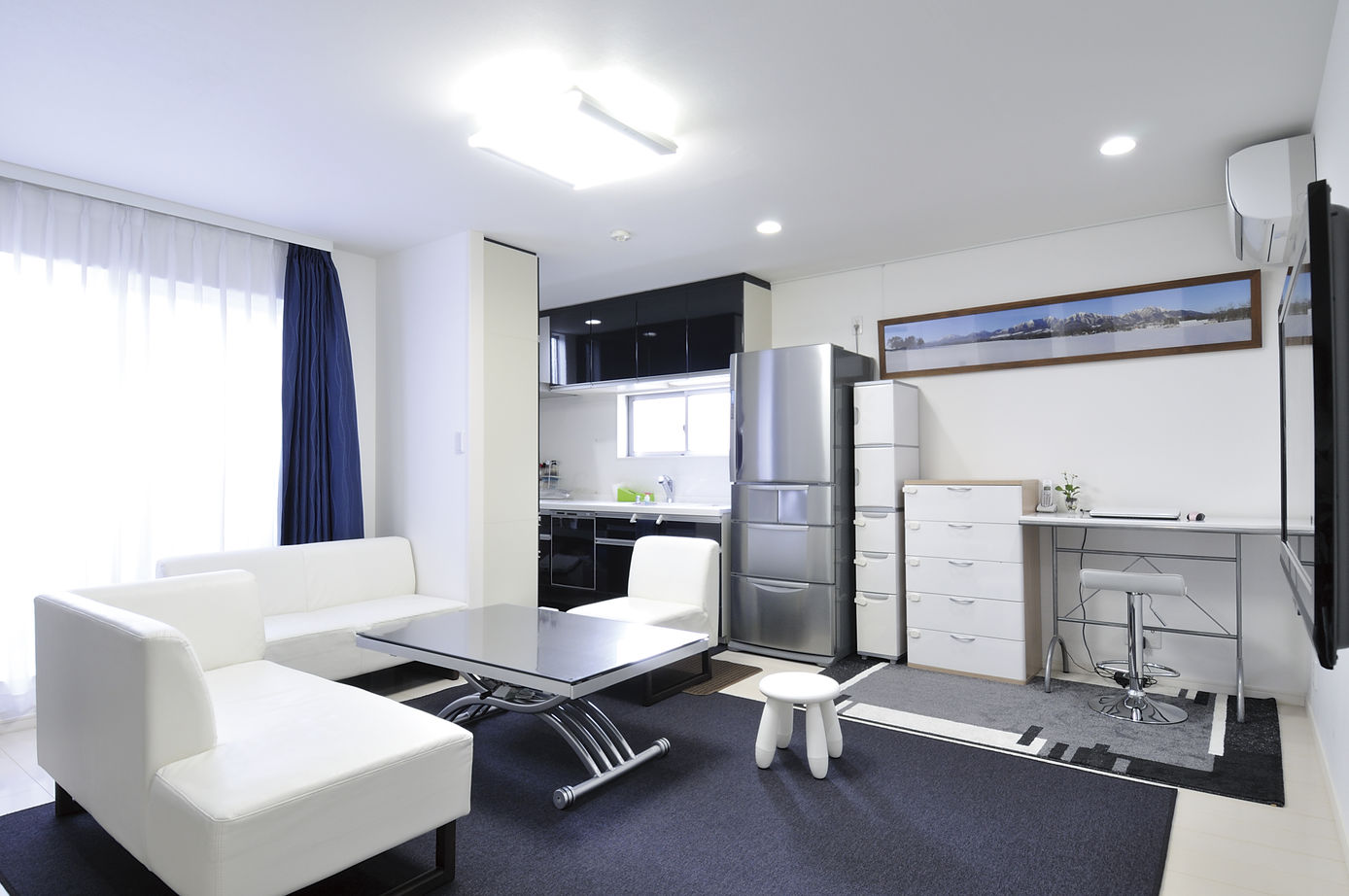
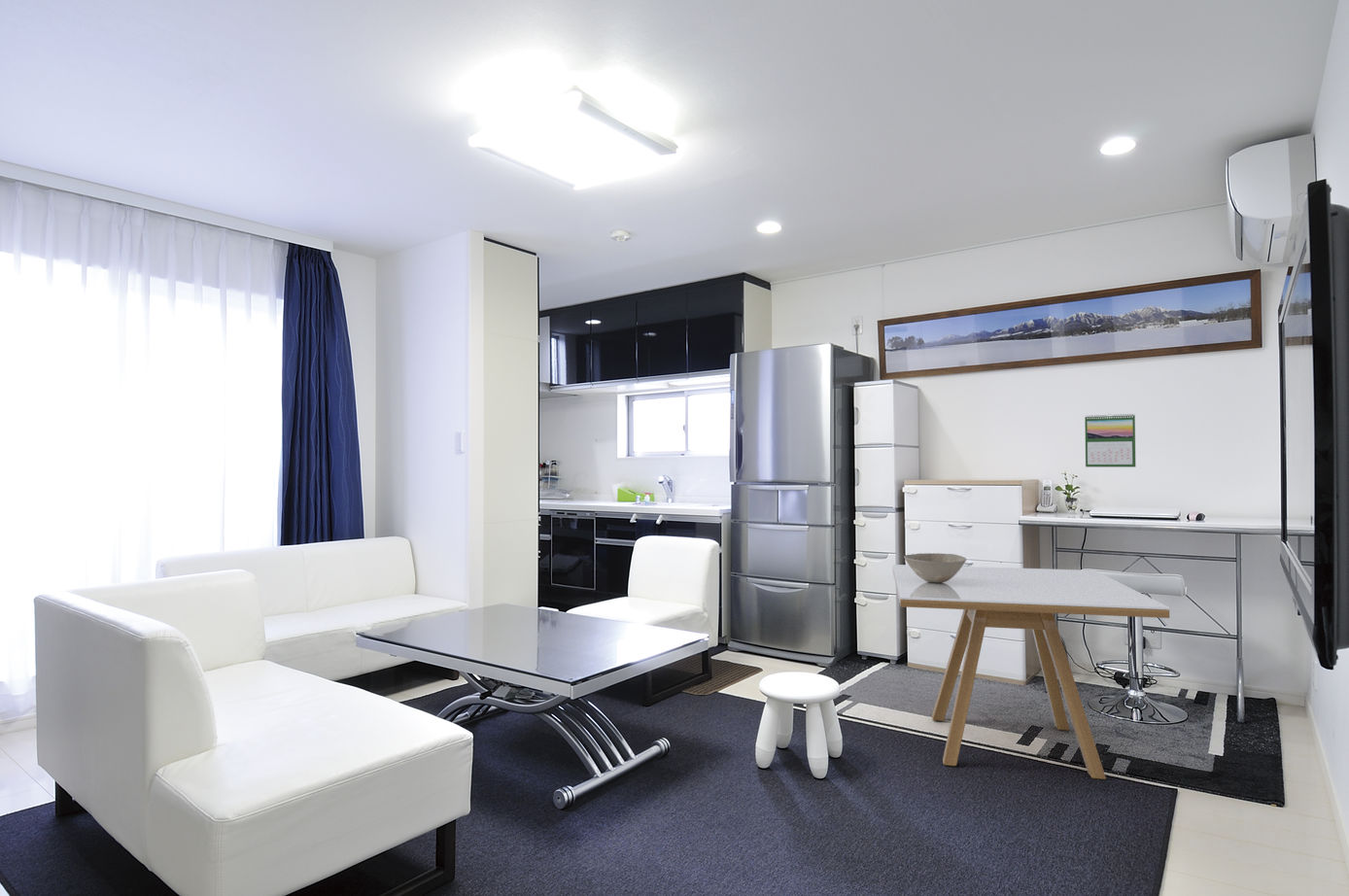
+ calendar [1084,413,1137,468]
+ dining table [892,564,1170,780]
+ bowl [903,552,967,583]
